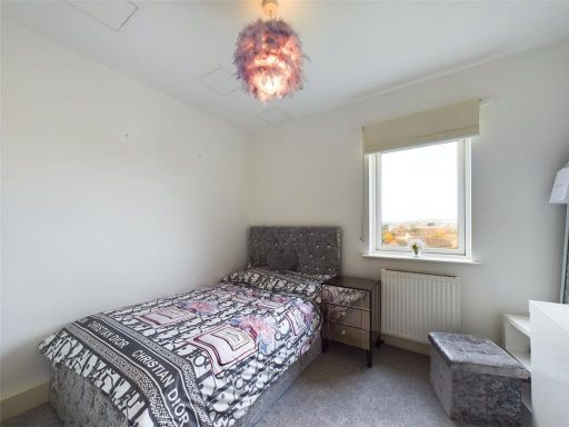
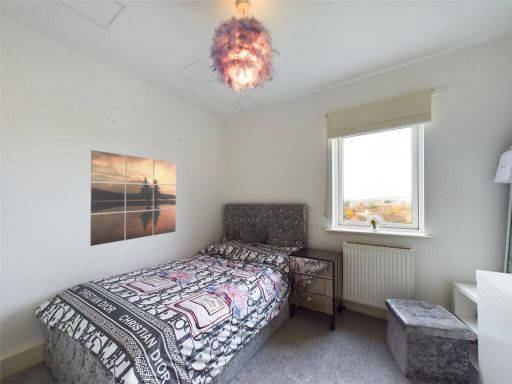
+ wall art [89,149,177,247]
